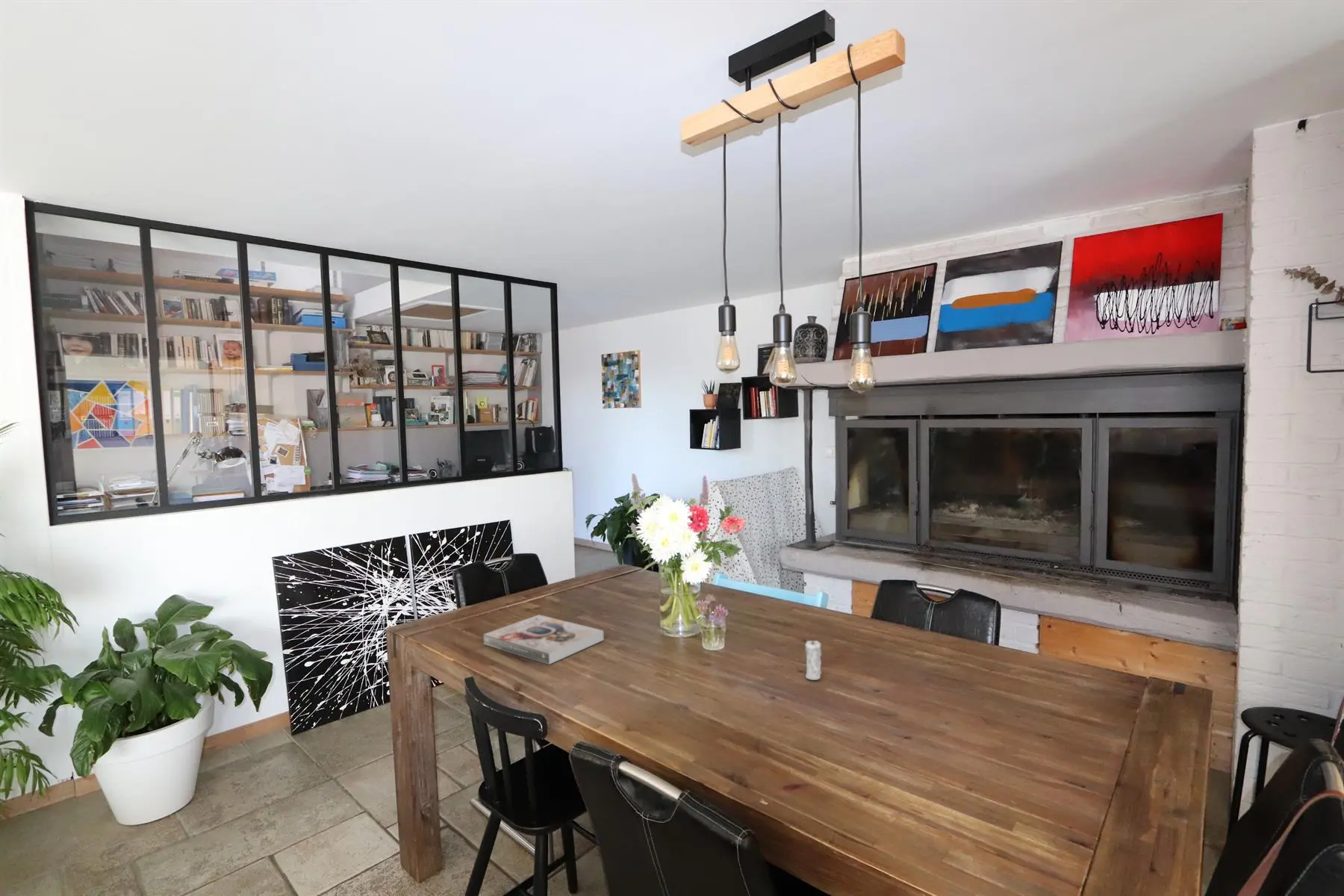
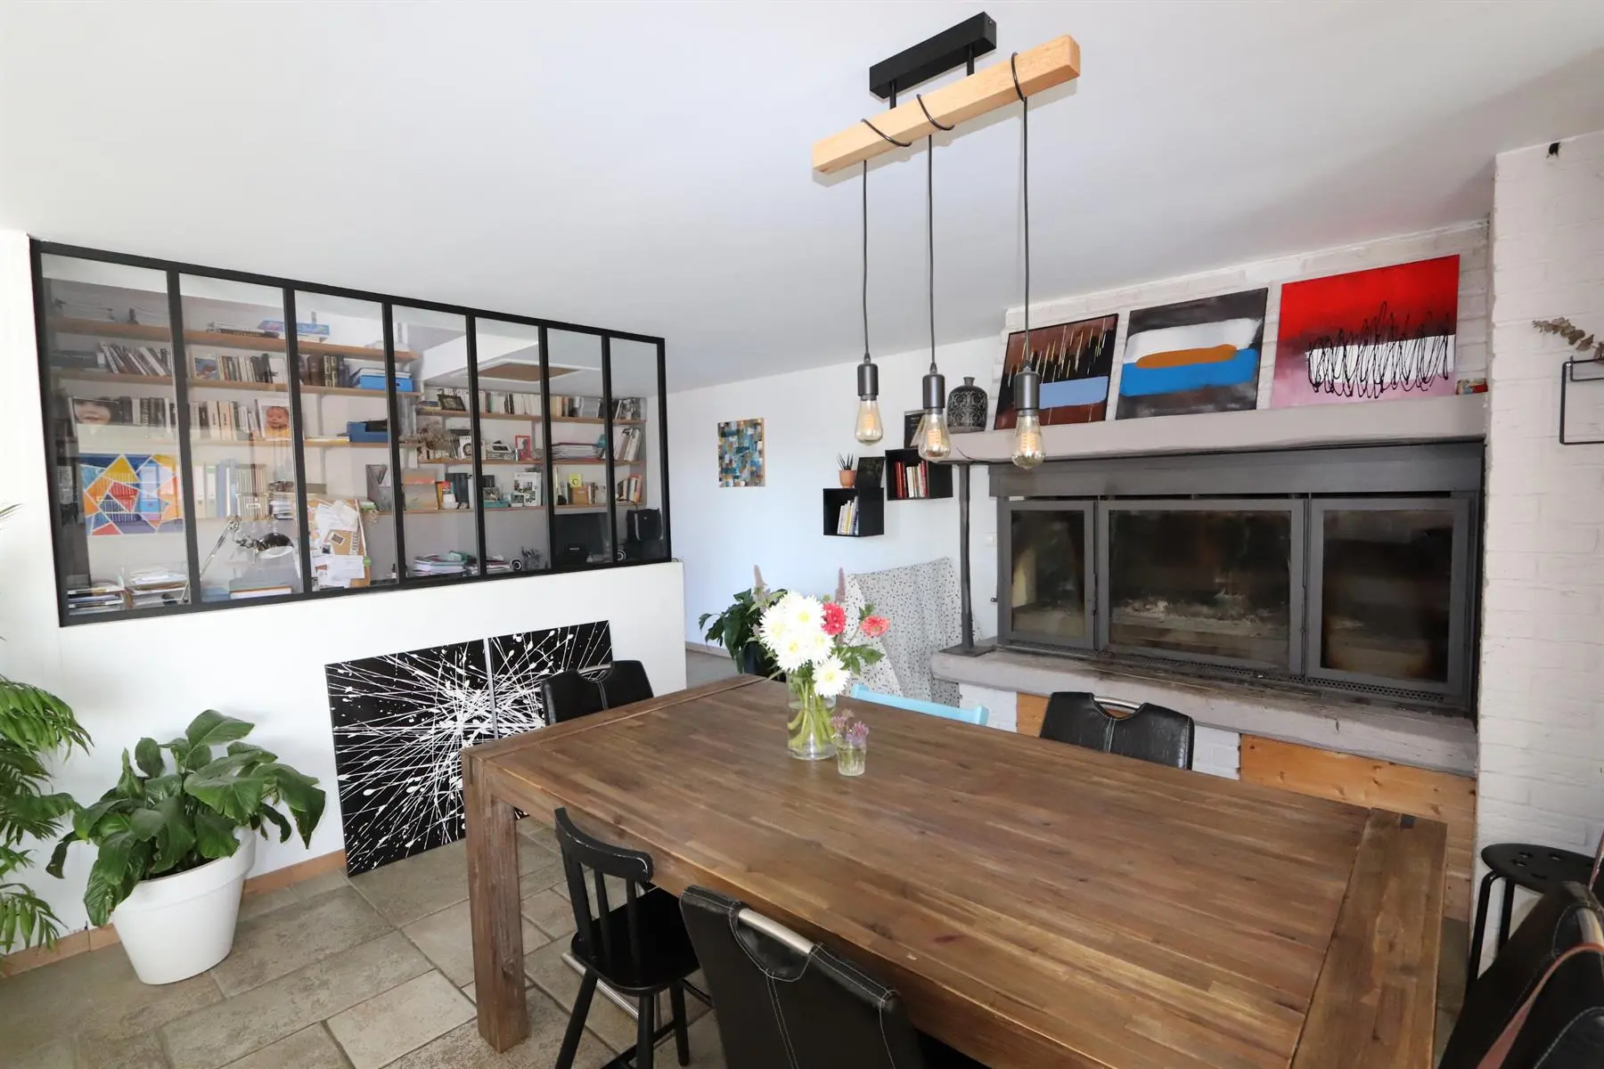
- book [482,614,604,665]
- candle [804,634,822,681]
